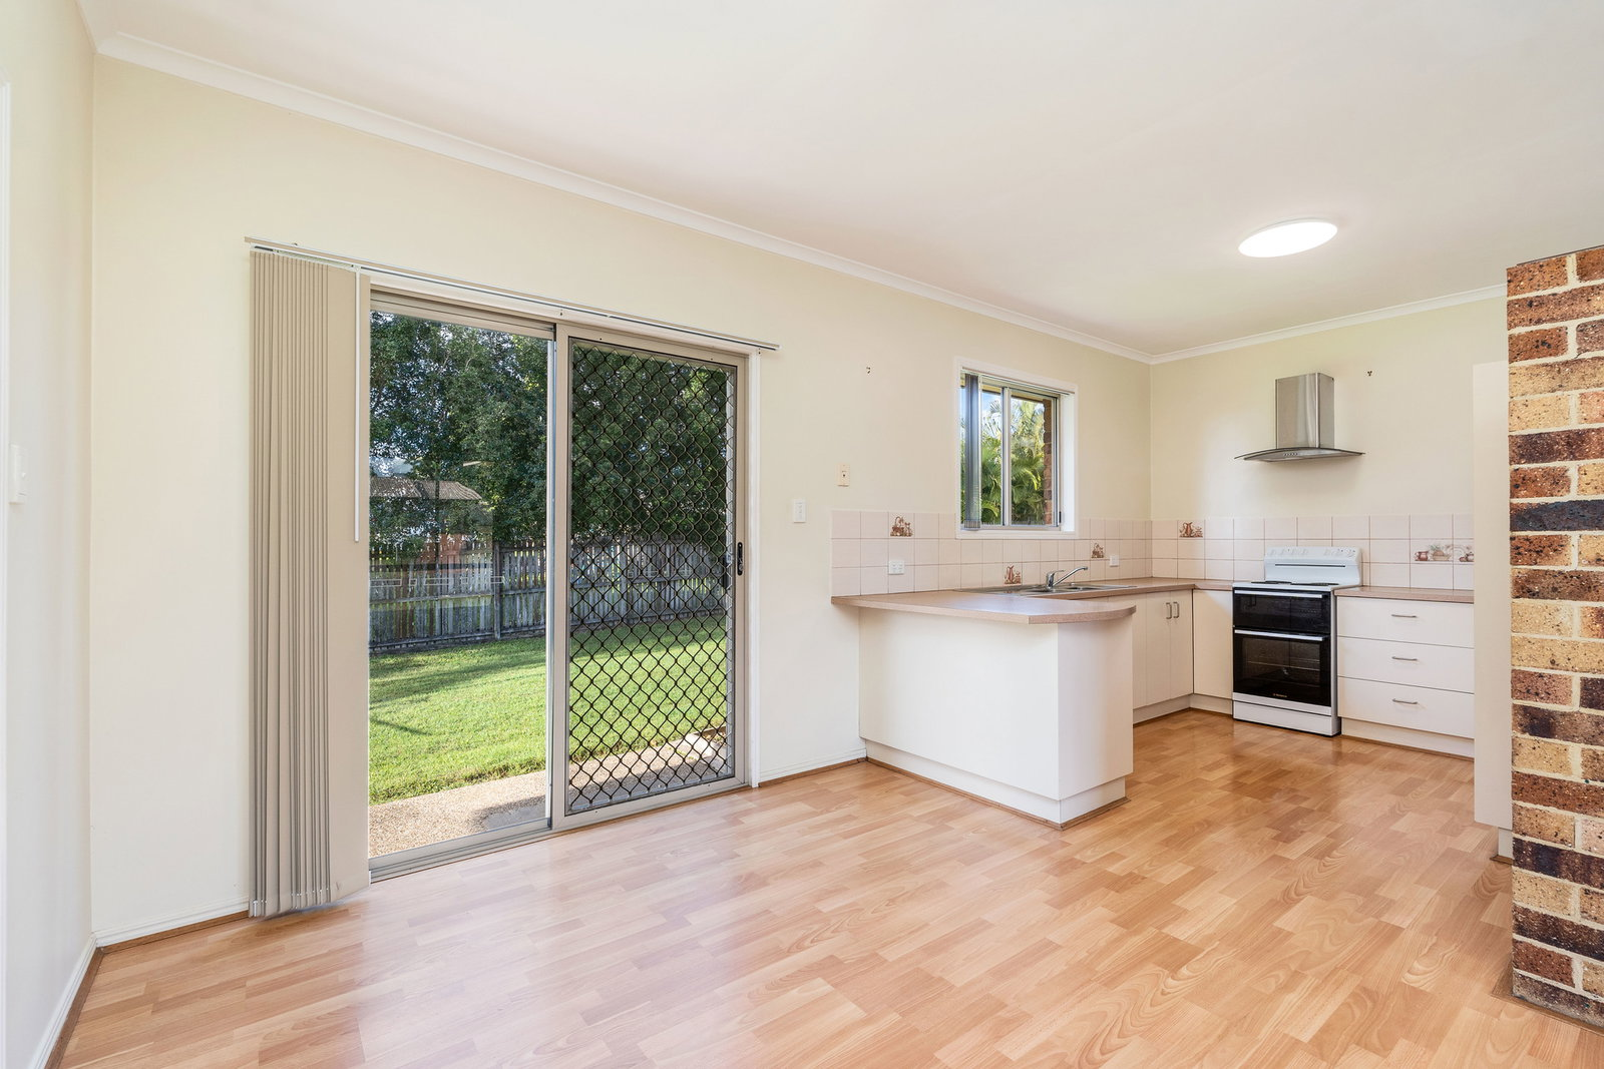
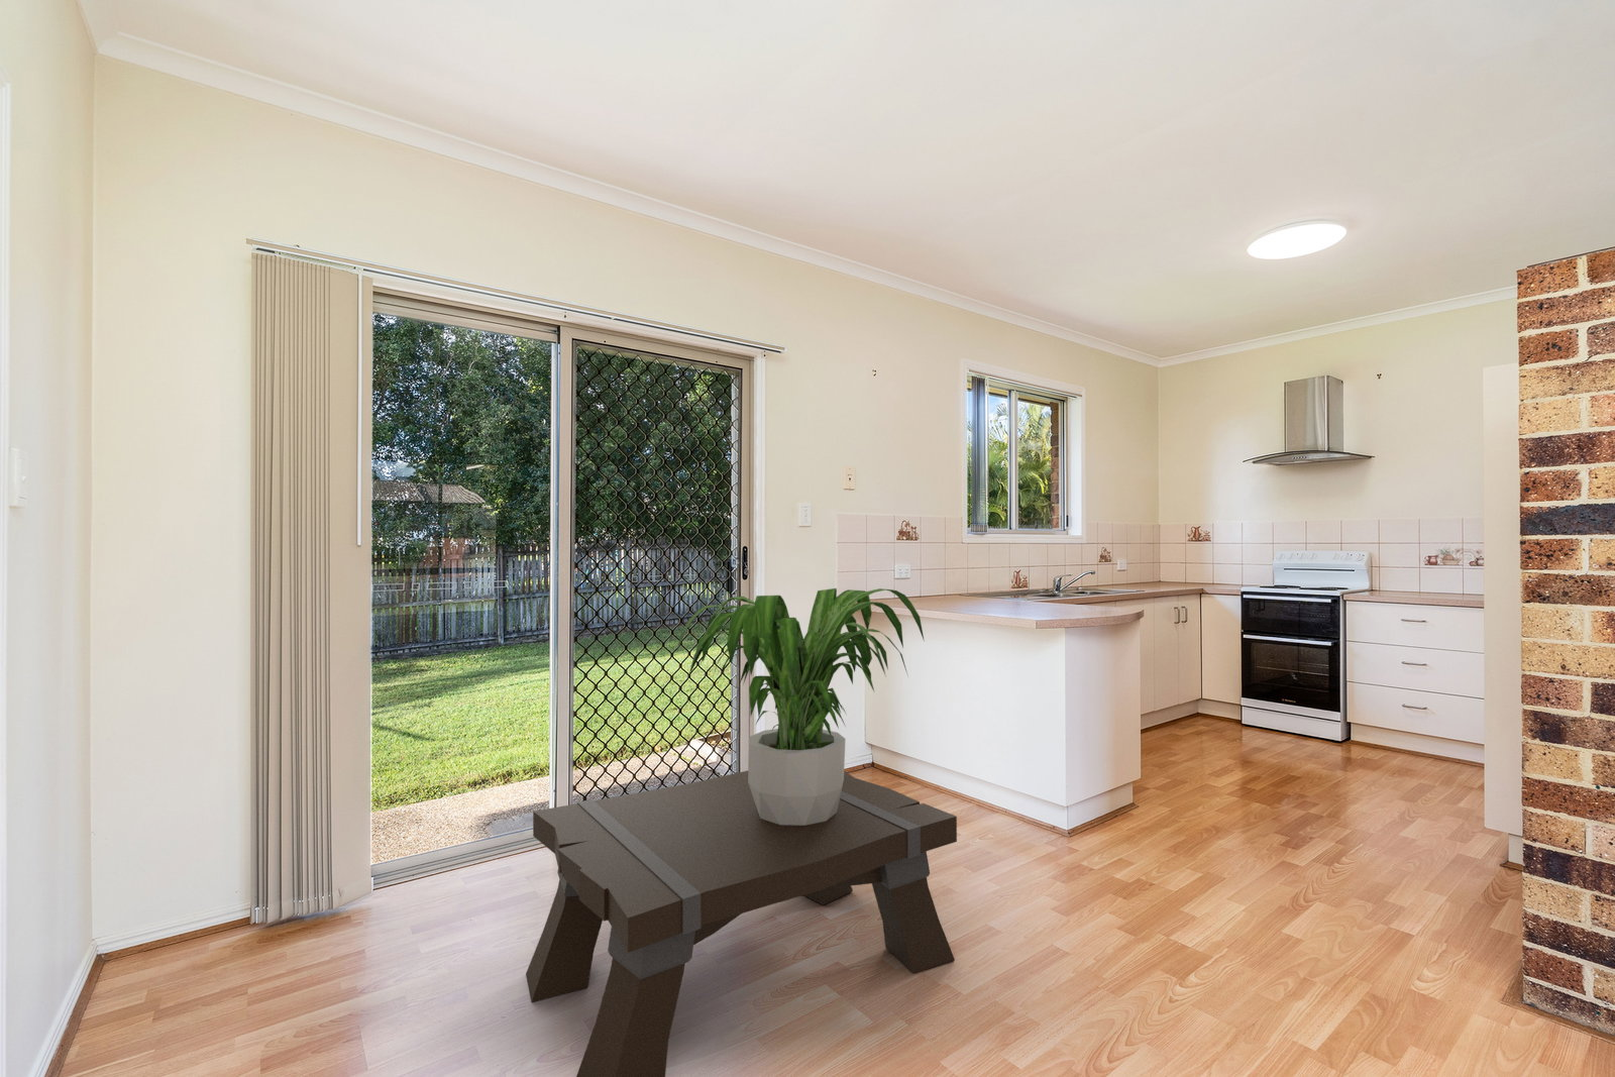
+ potted plant [675,588,925,826]
+ coffee table [525,770,958,1077]
